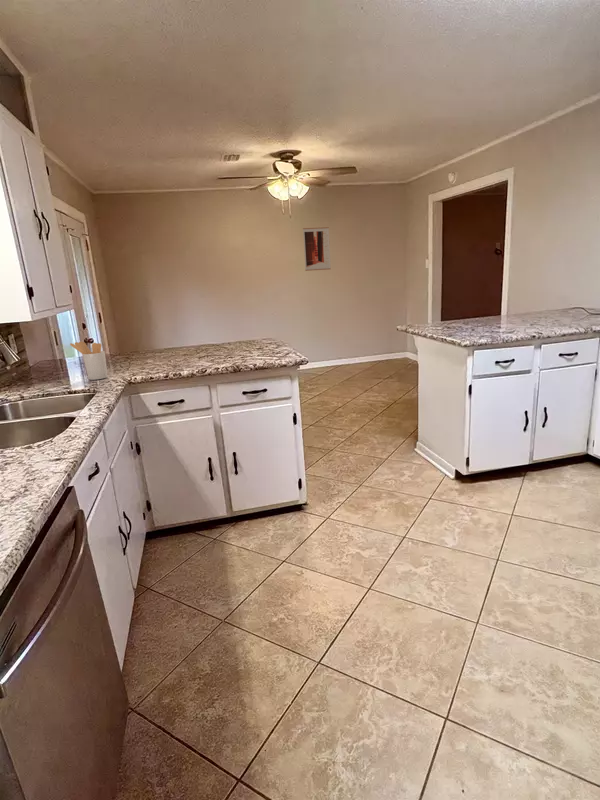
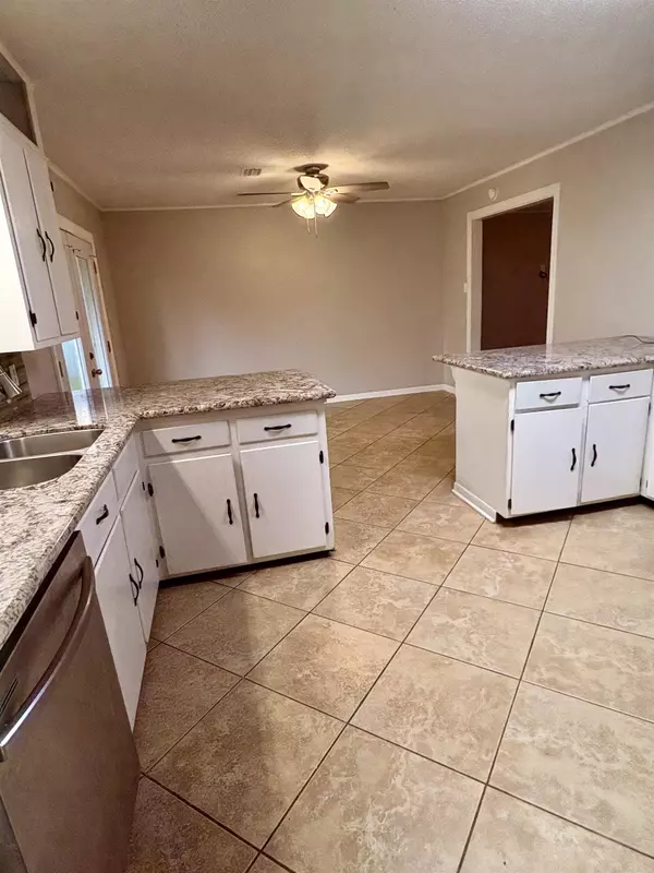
- utensil holder [69,341,108,381]
- wall art [302,226,332,272]
